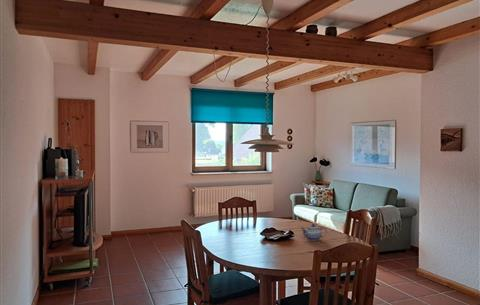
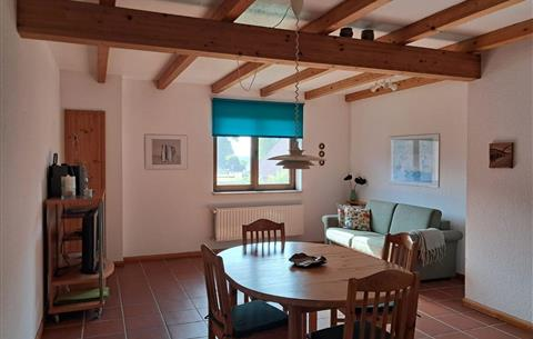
- teapot [300,223,328,241]
